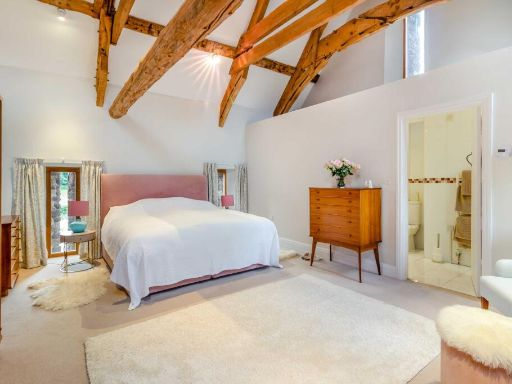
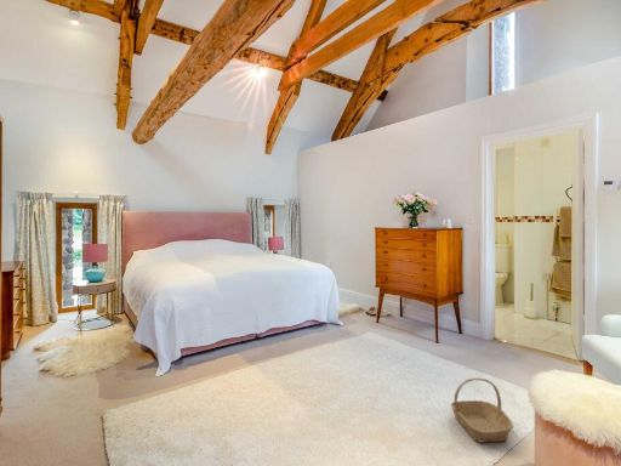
+ basket [450,376,514,444]
